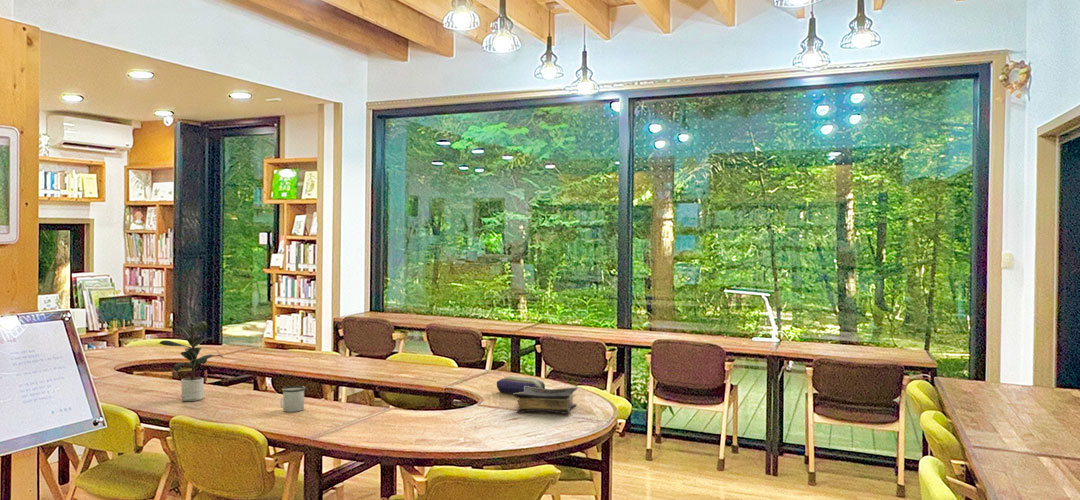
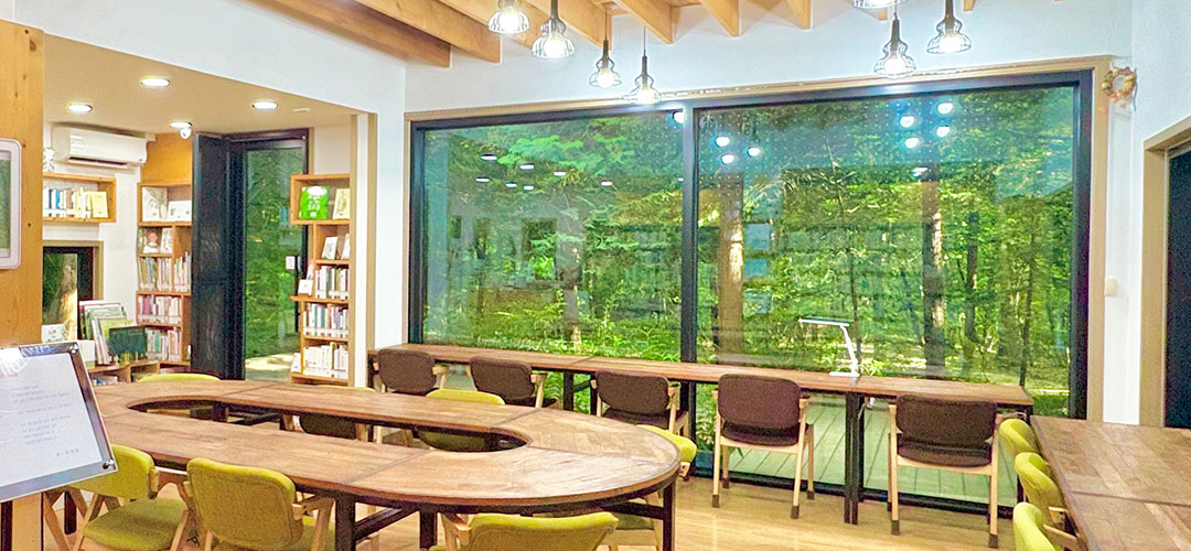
- pencil case [496,376,546,395]
- potted plant [157,320,224,402]
- book [512,386,578,415]
- mug [280,385,307,413]
